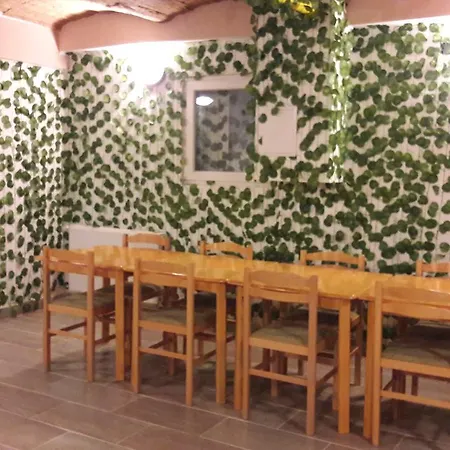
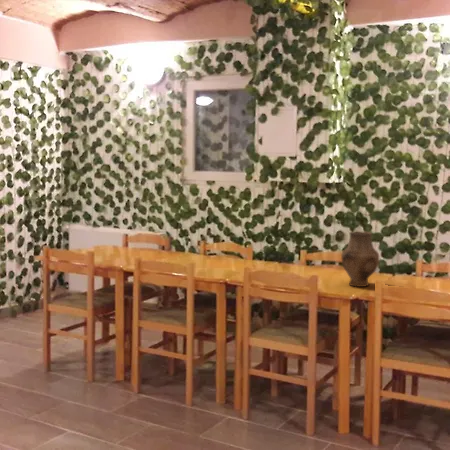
+ vase [340,230,380,288]
